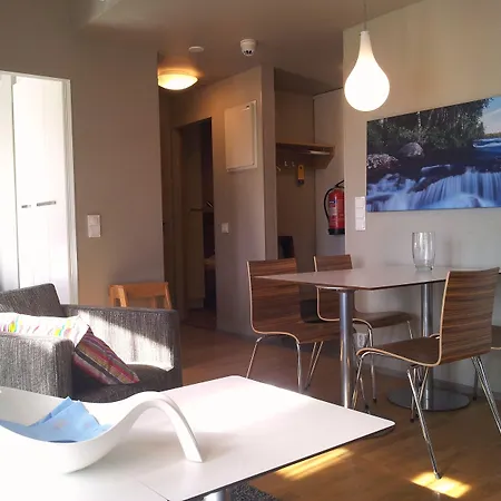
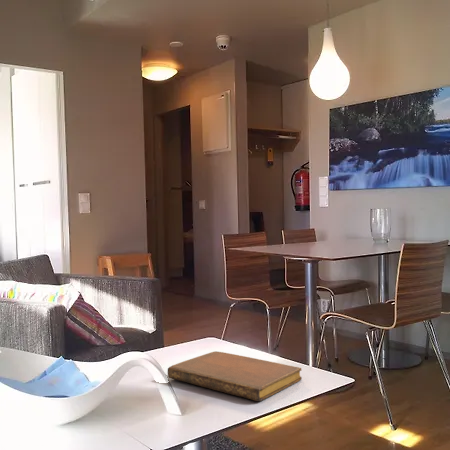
+ notebook [167,351,303,402]
